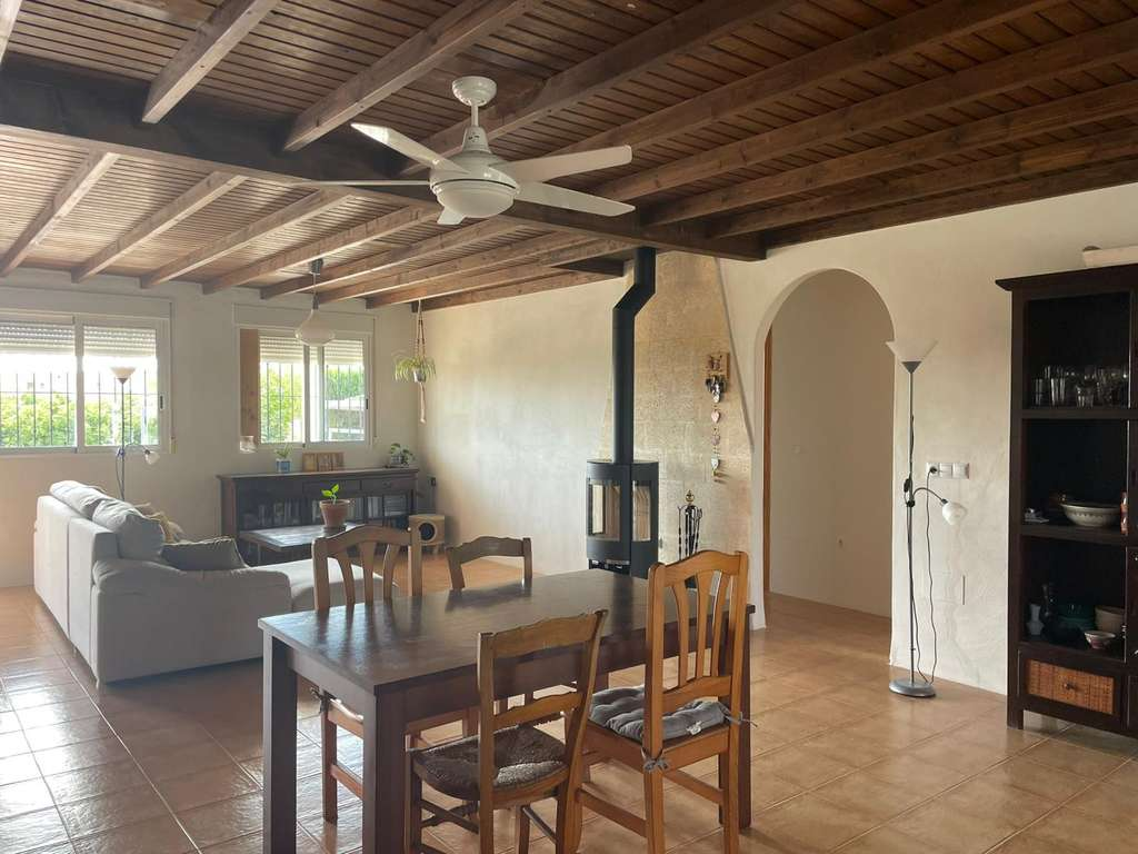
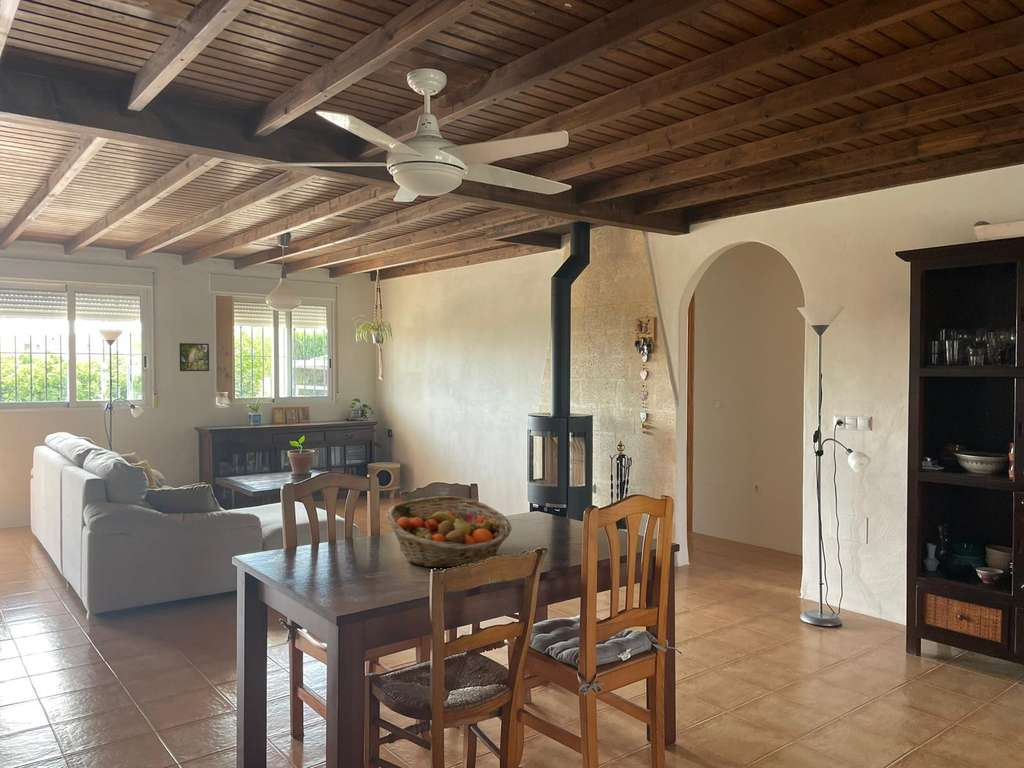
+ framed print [178,342,210,372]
+ fruit basket [385,495,513,569]
